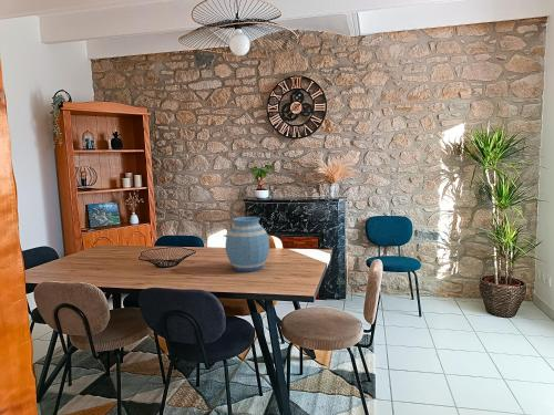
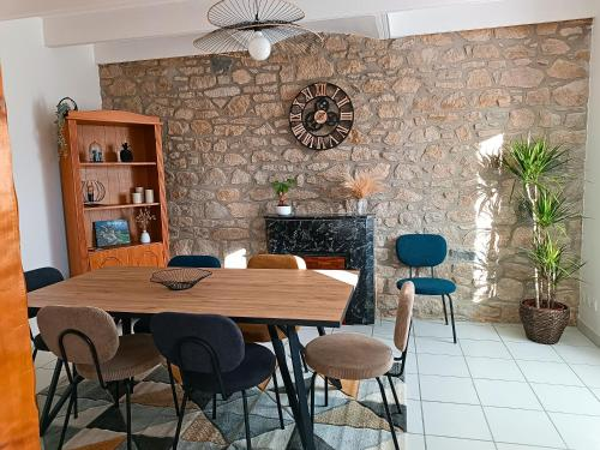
- vase [225,216,270,272]
